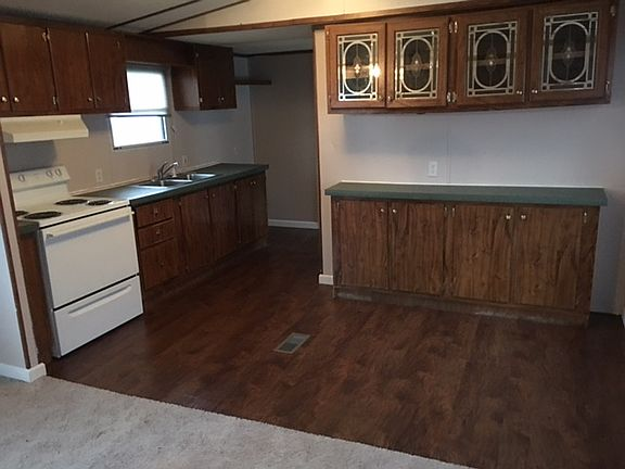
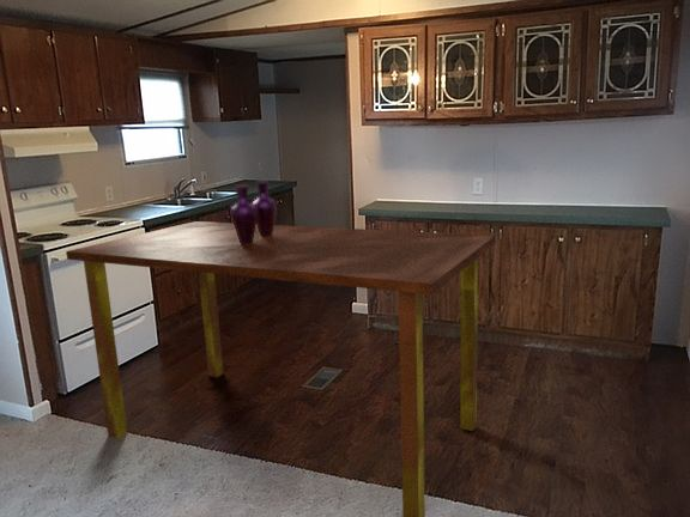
+ vase [230,180,278,244]
+ dining table [65,220,497,517]
